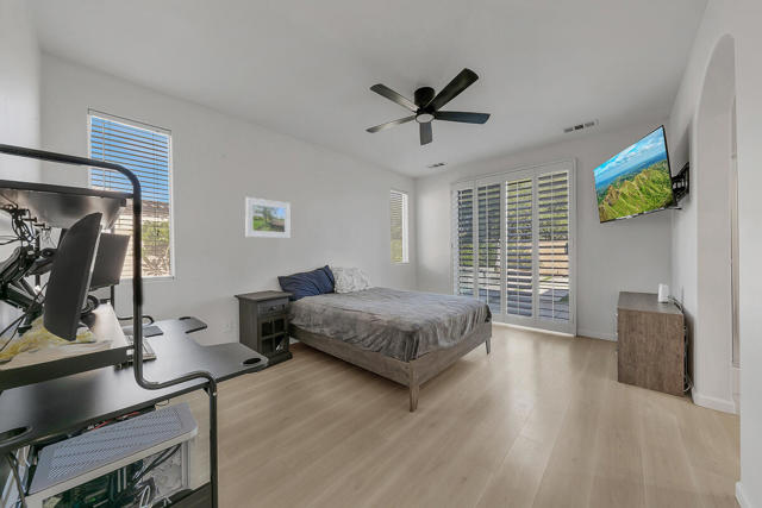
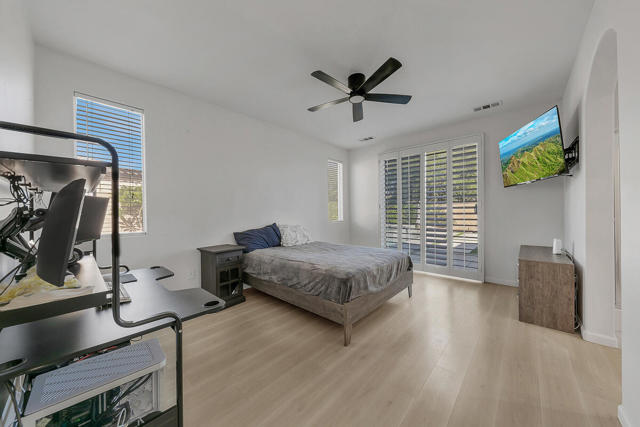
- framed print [244,196,292,239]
